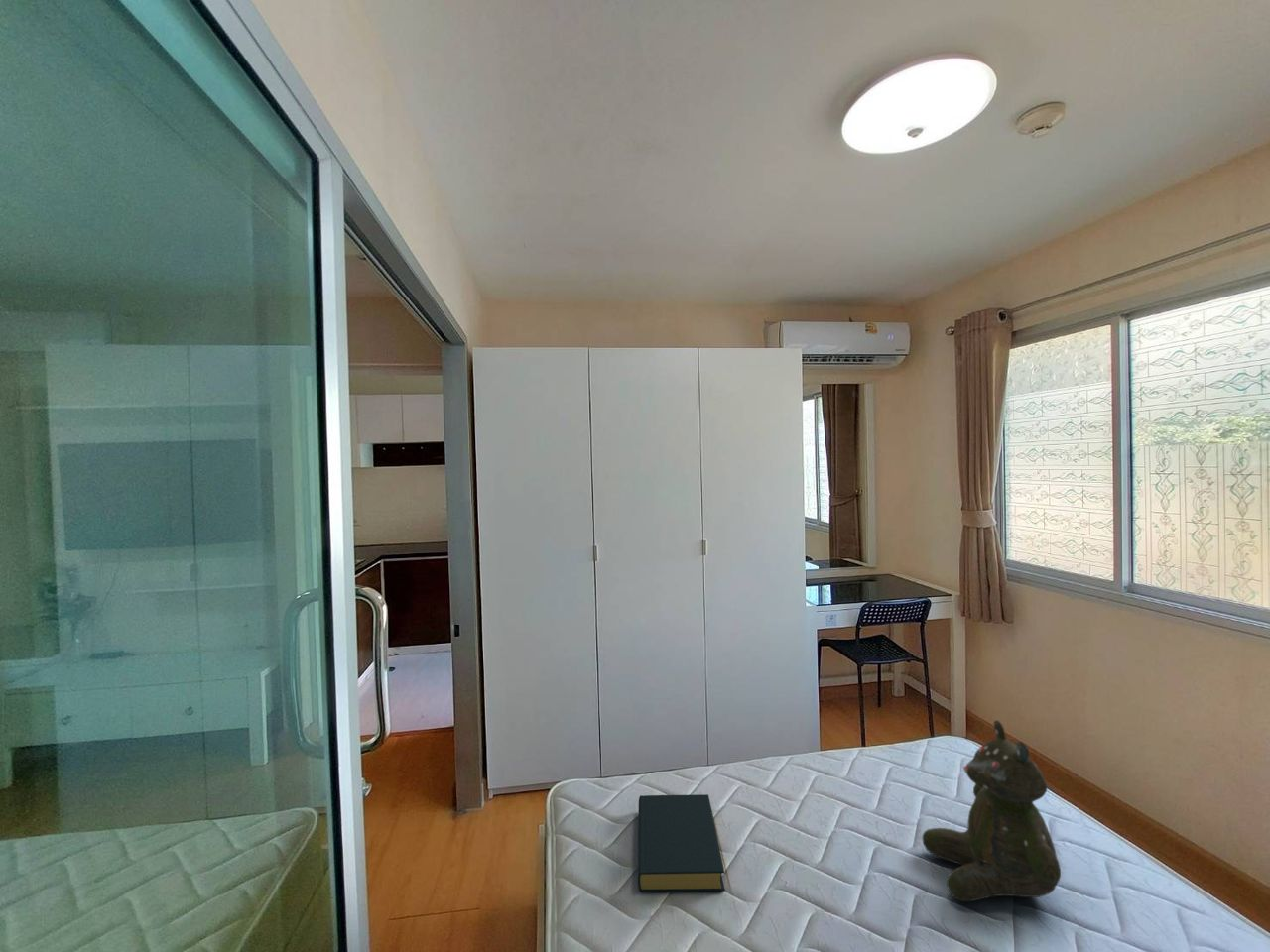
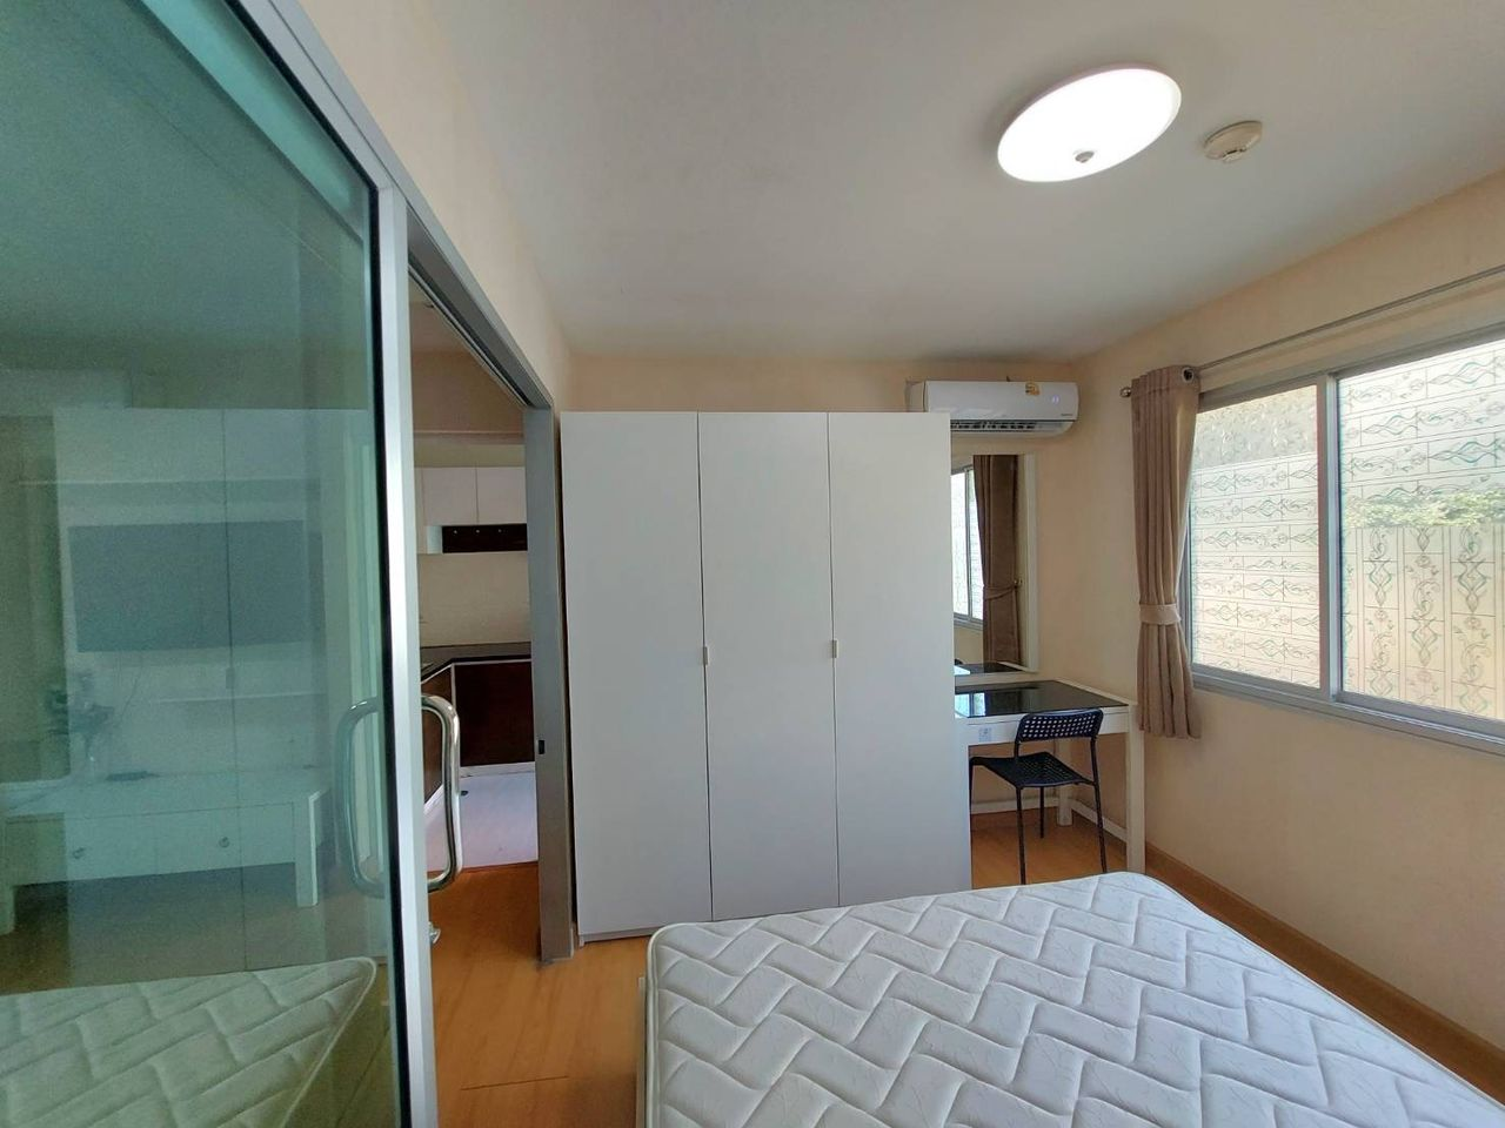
- teddy bear [921,719,1062,902]
- hardback book [637,793,726,892]
